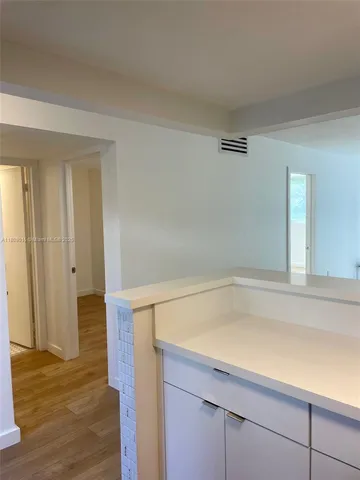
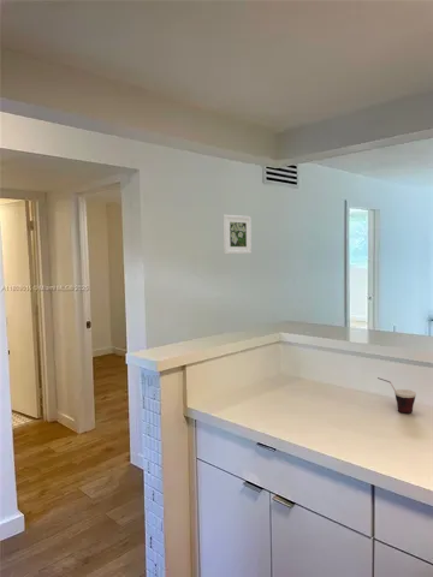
+ cup [376,376,417,415]
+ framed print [223,213,253,255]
